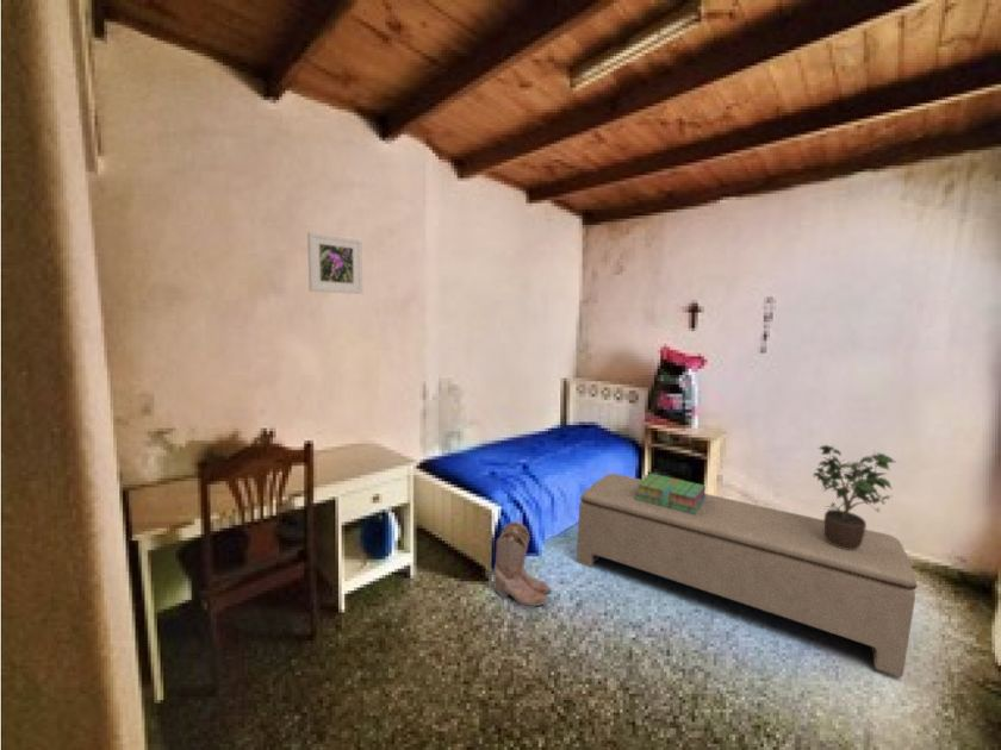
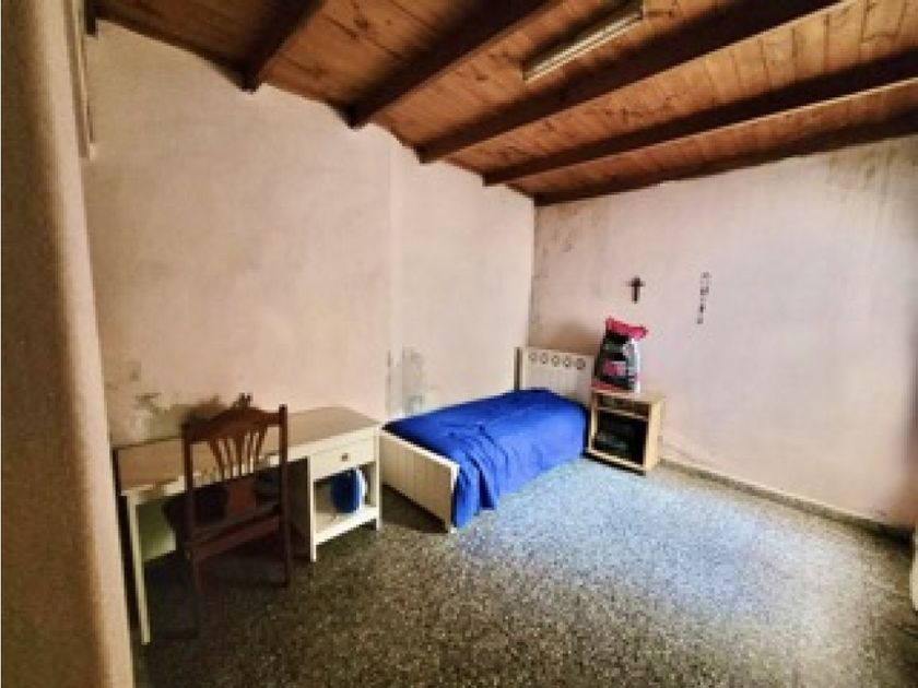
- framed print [306,231,363,295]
- stack of books [635,473,708,514]
- bench [576,473,919,679]
- boots [492,520,552,607]
- potted plant [813,444,896,549]
